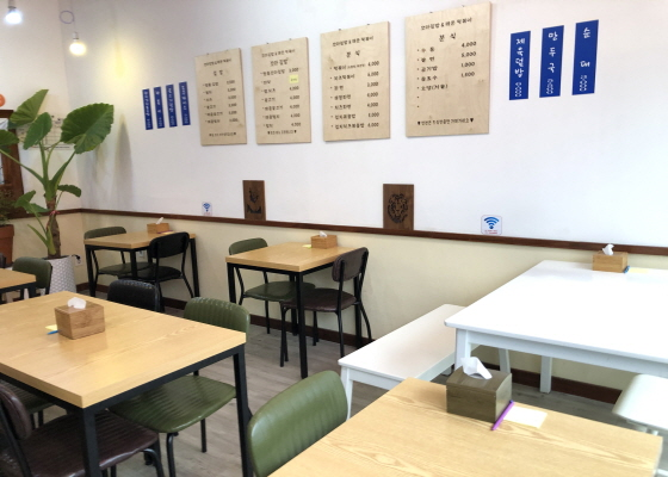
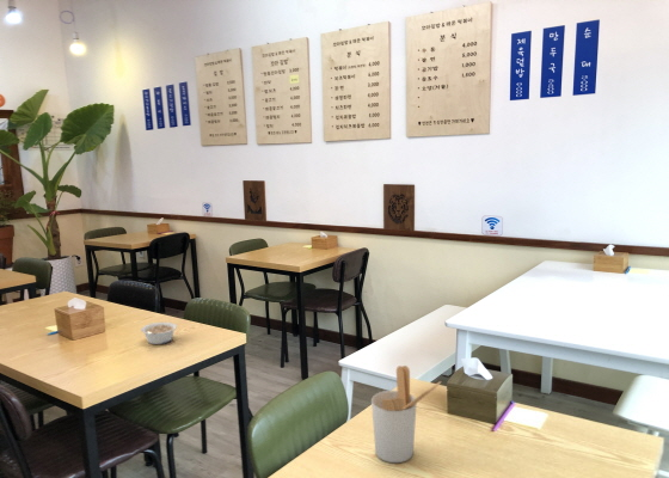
+ utensil holder [370,364,442,464]
+ legume [140,321,178,345]
